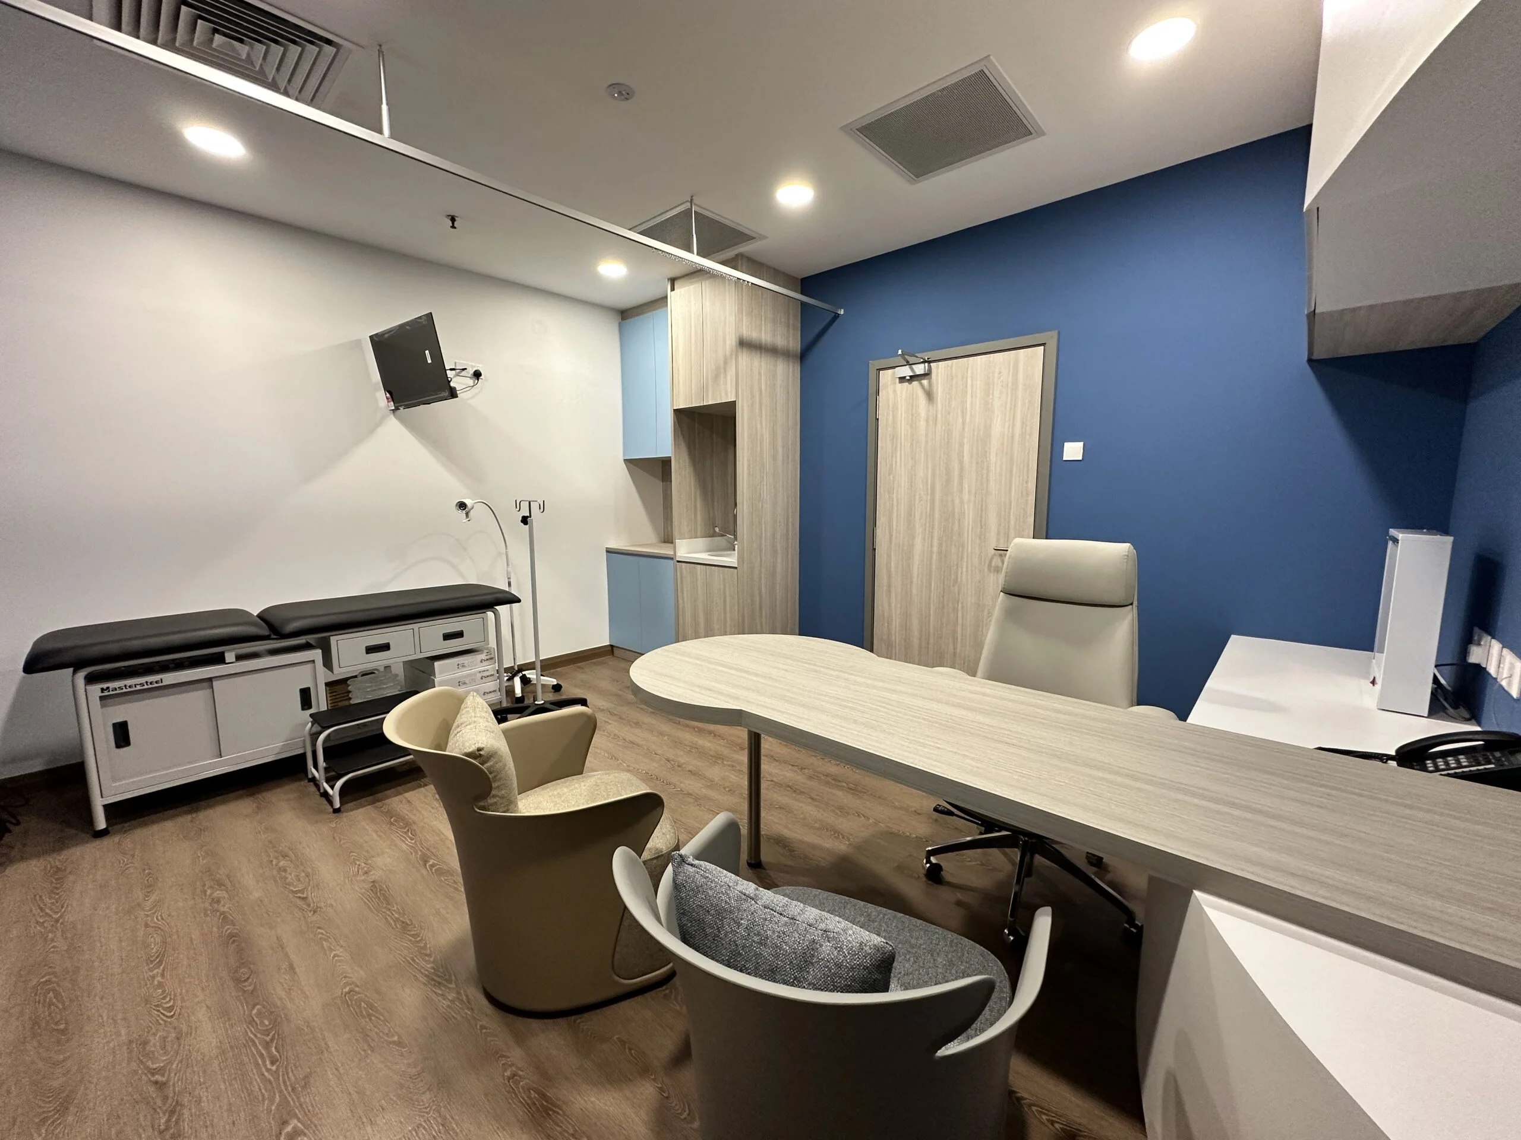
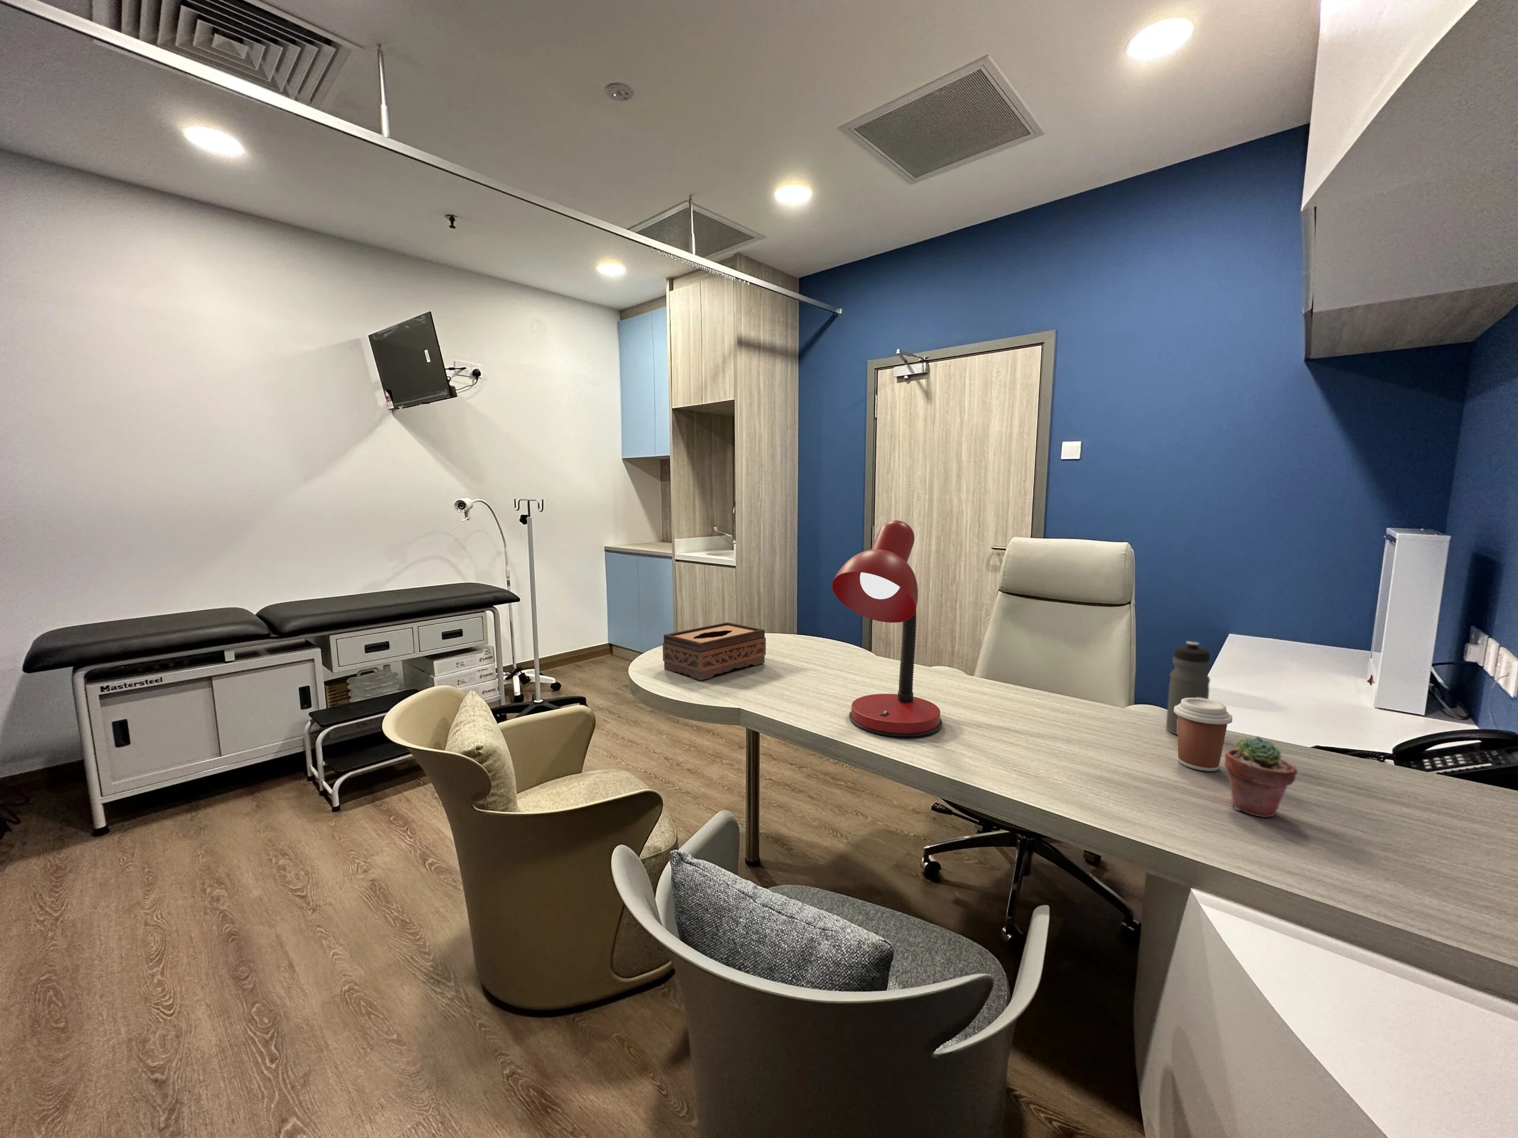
+ tissue box [662,622,766,681]
+ desk lamp [832,520,943,738]
+ coffee cup [1174,698,1232,772]
+ water bottle [1165,641,1211,735]
+ potted succulent [1224,735,1298,818]
